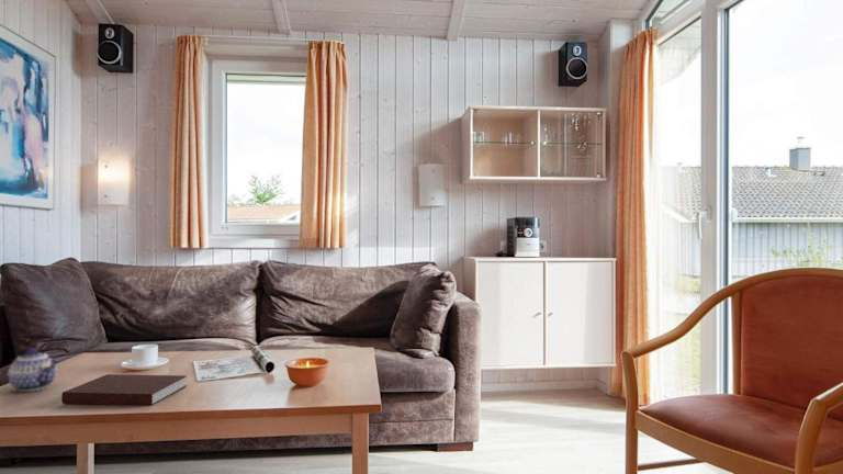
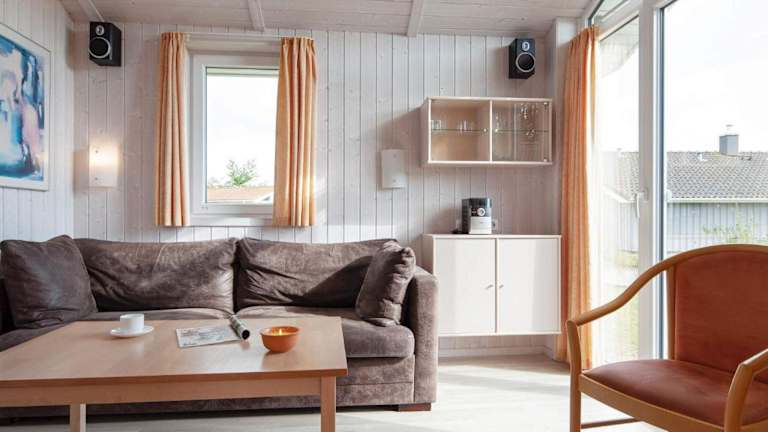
- teapot [5,347,60,393]
- notebook [60,373,188,407]
